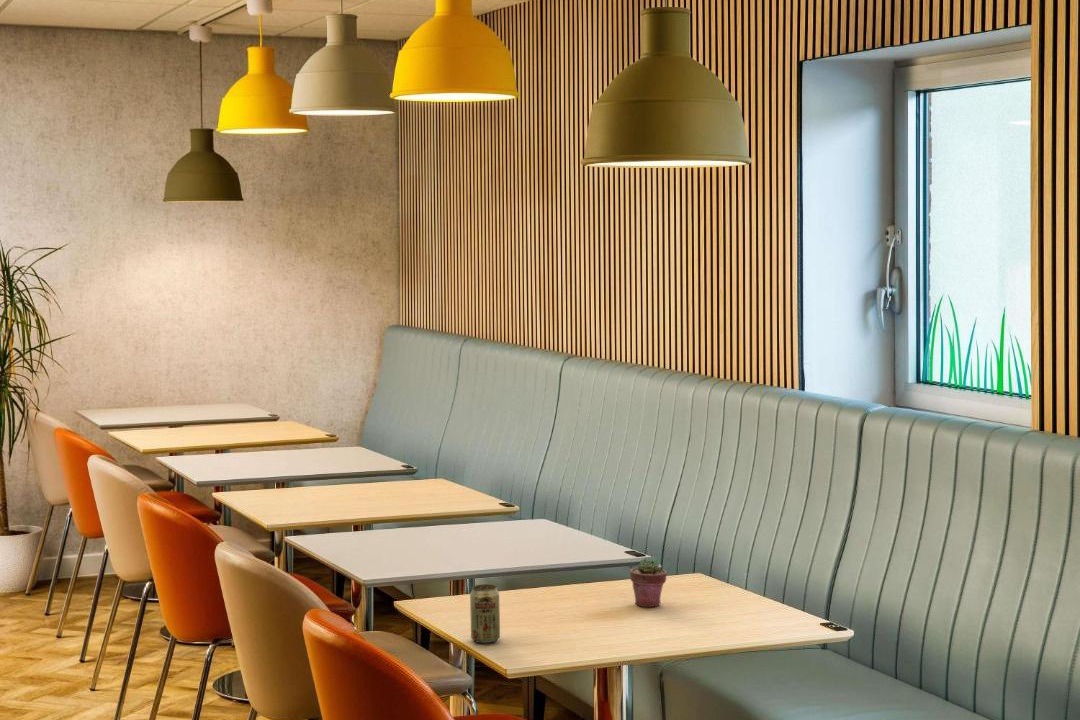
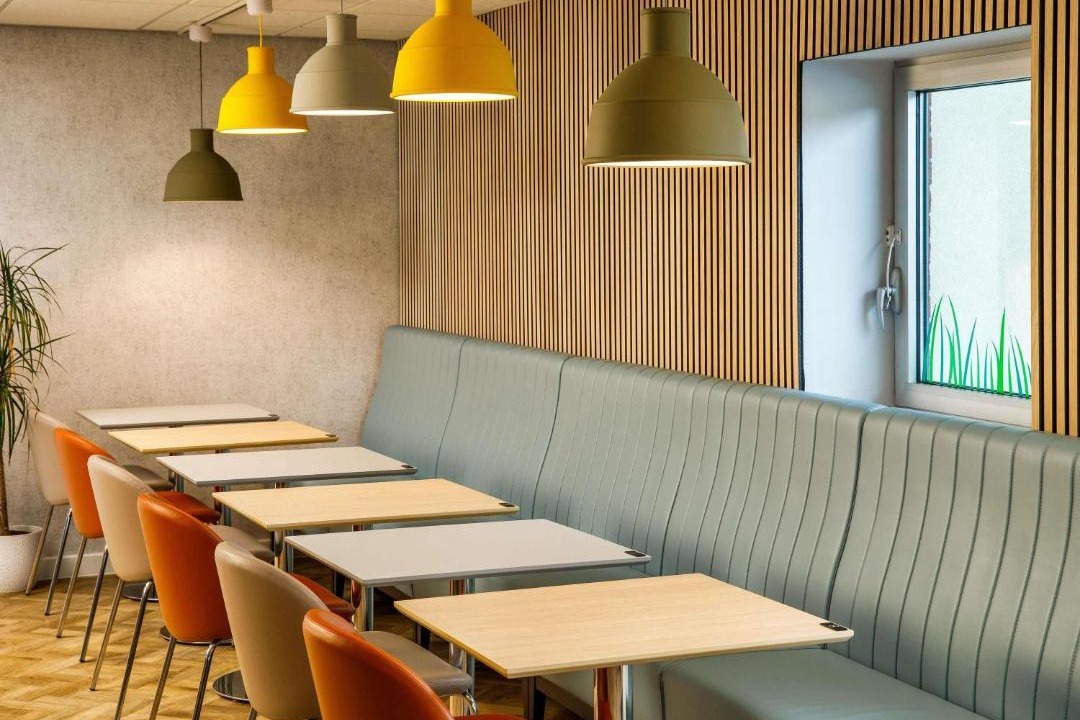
- potted succulent [629,555,668,608]
- beverage can [469,583,501,644]
